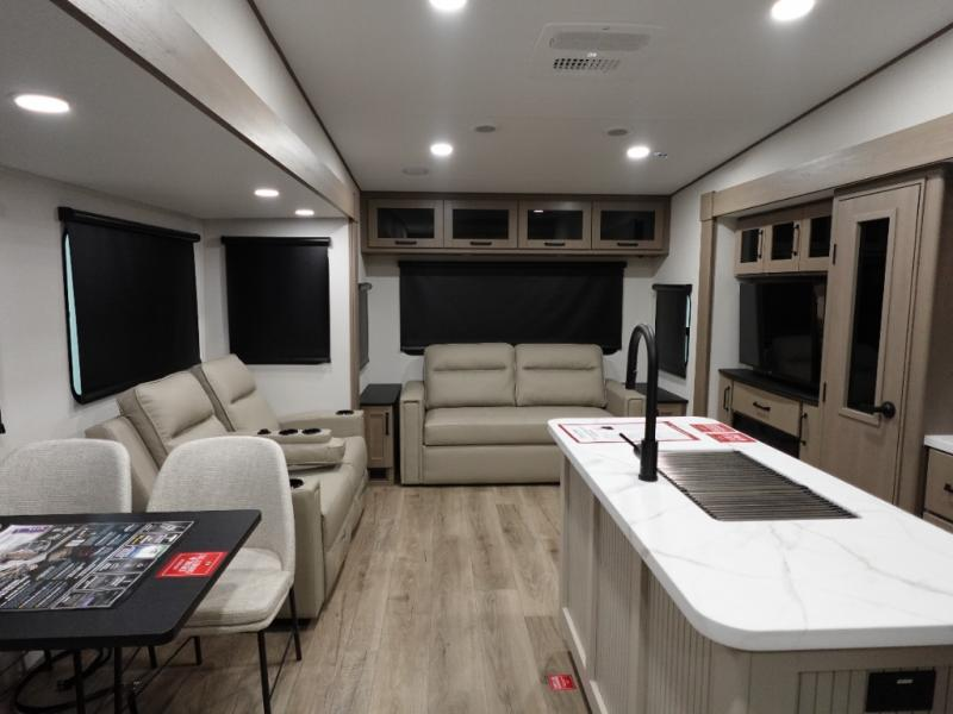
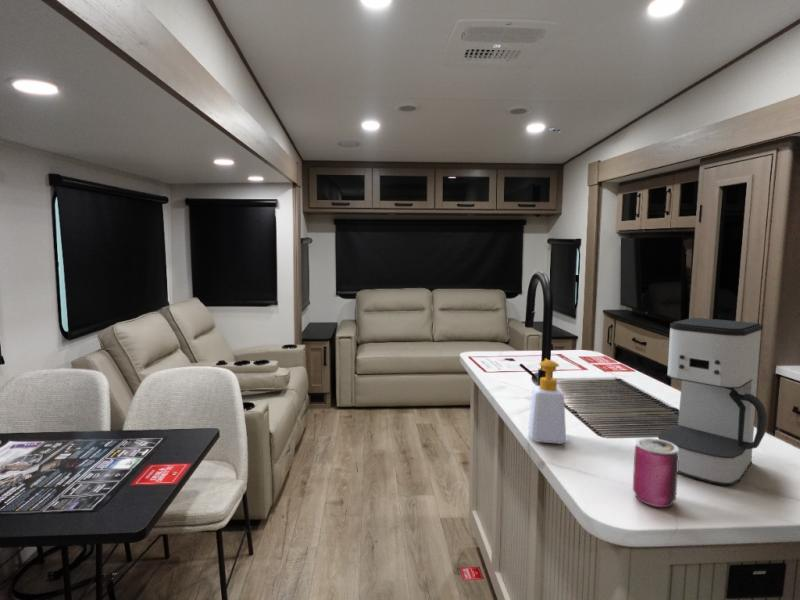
+ soap bottle [527,358,567,445]
+ can [632,437,679,508]
+ coffee maker [657,317,768,486]
